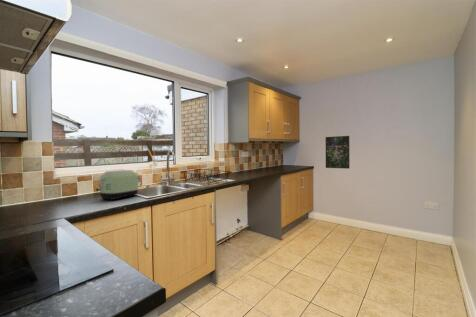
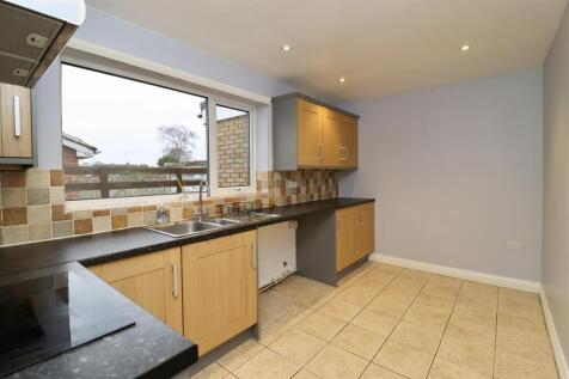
- toaster [95,169,140,201]
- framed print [325,135,350,170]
